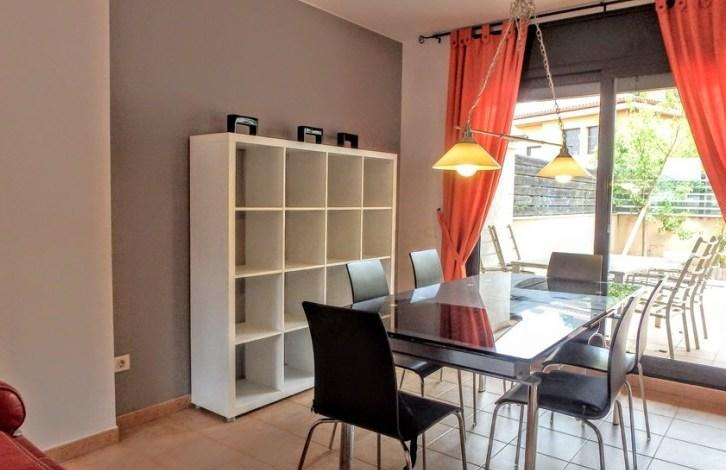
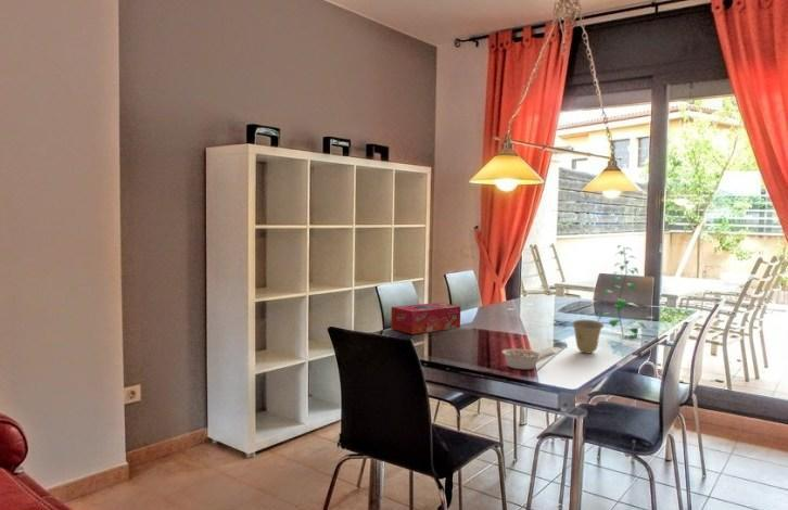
+ plant [596,244,648,337]
+ legume [500,348,543,370]
+ tissue box [390,302,461,335]
+ cup [571,319,605,355]
